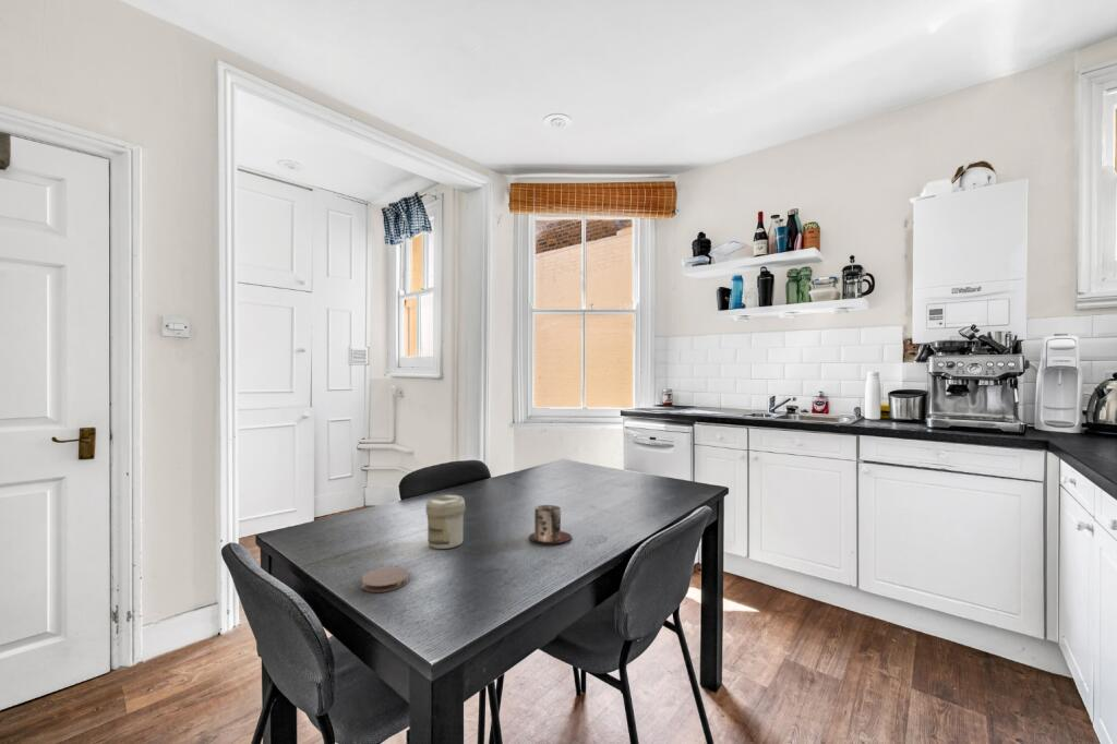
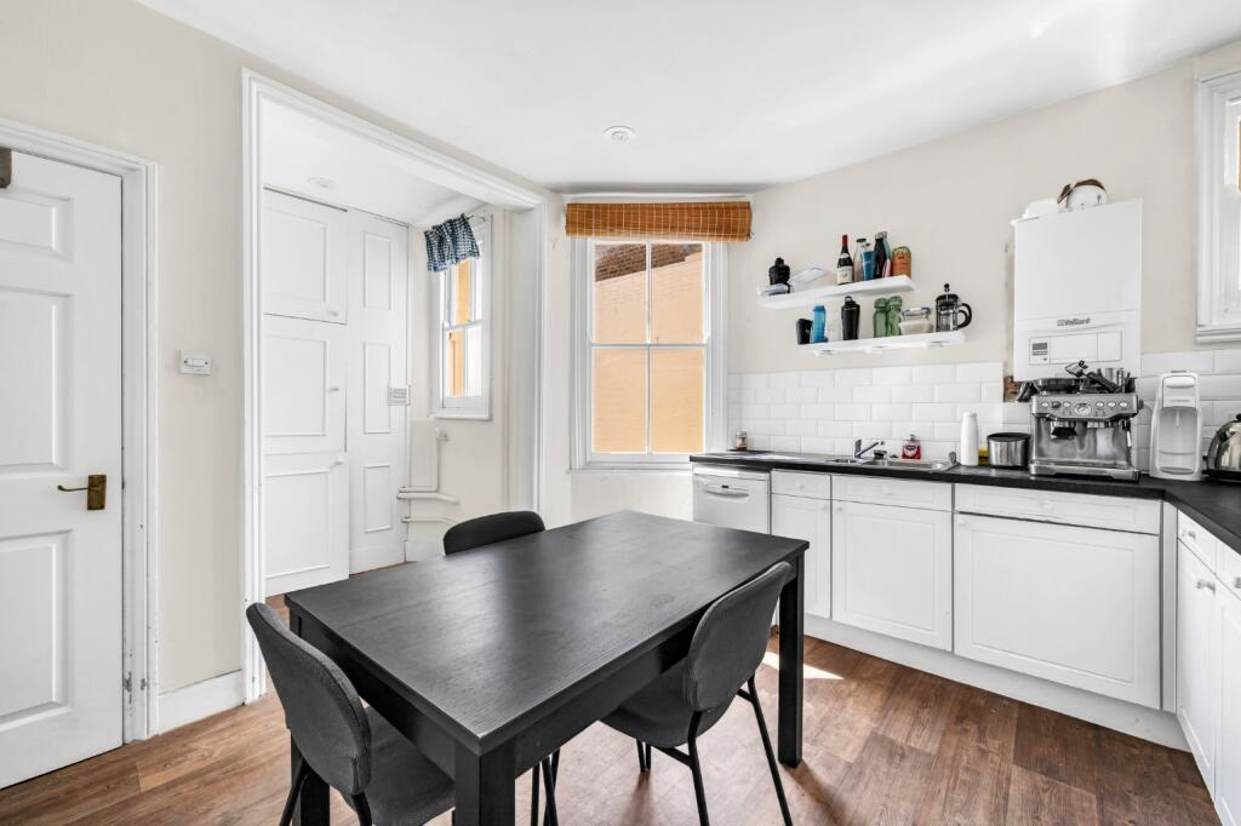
- coaster [360,566,410,593]
- mug [528,504,573,544]
- jar [425,494,466,550]
